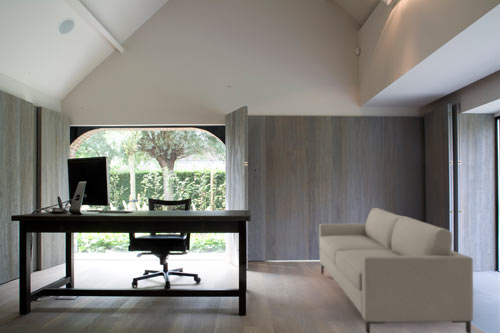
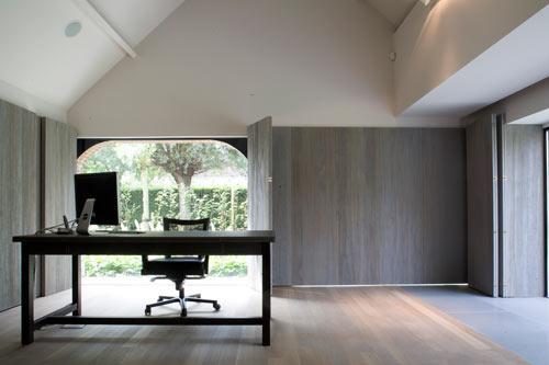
- sofa [318,207,474,333]
